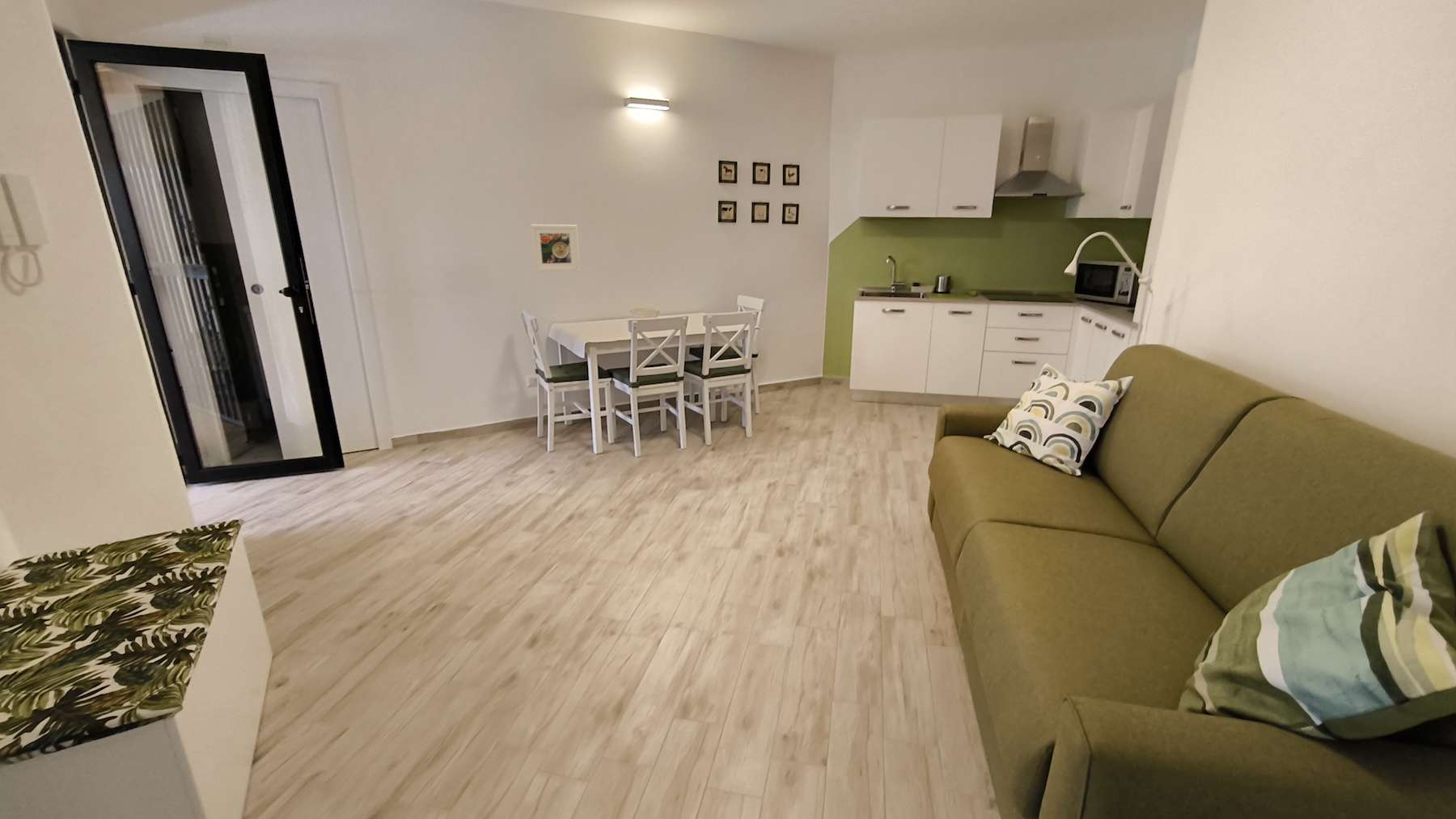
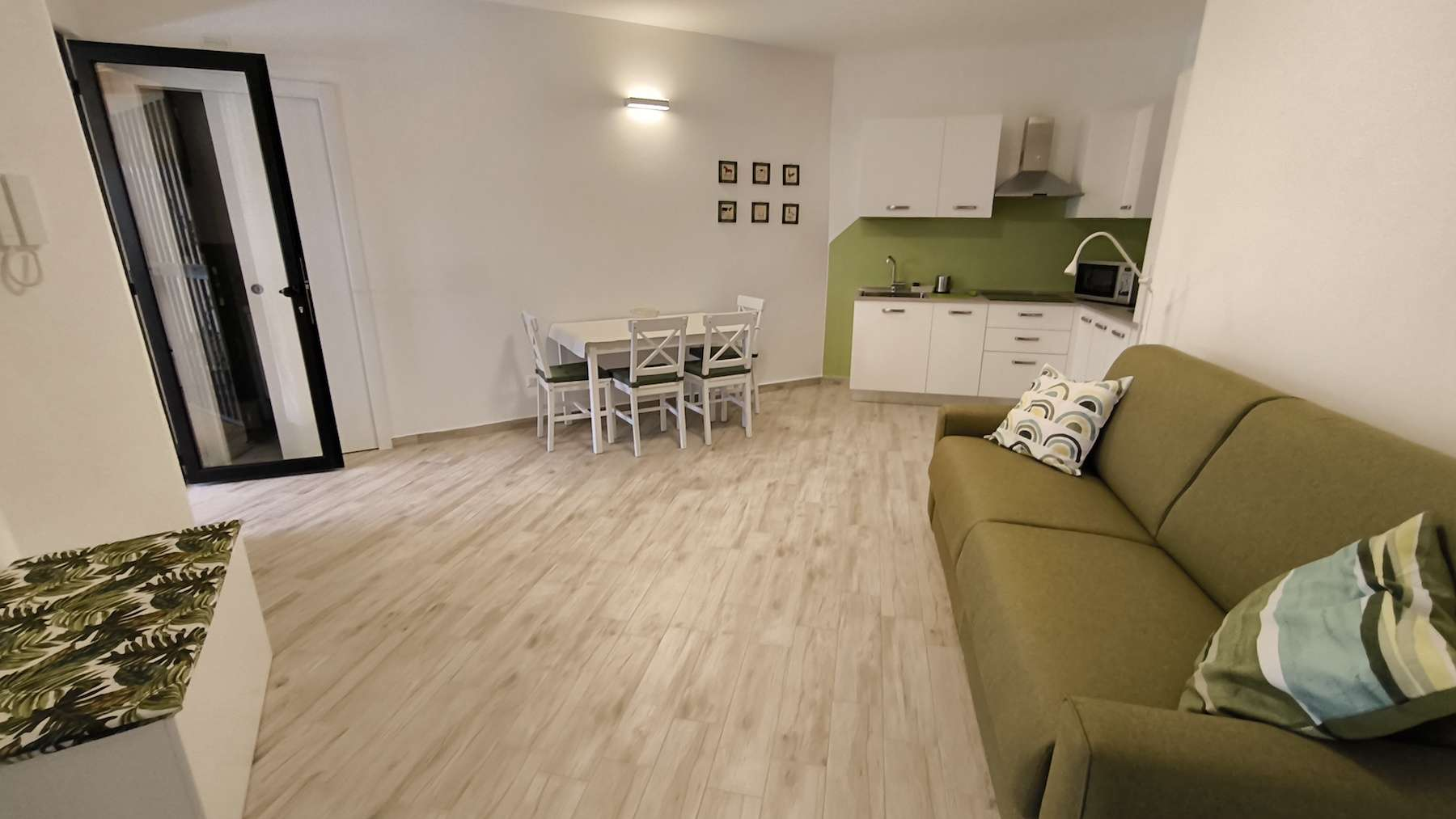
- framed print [529,224,581,273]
